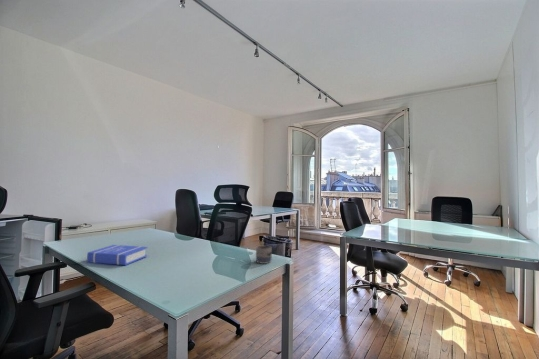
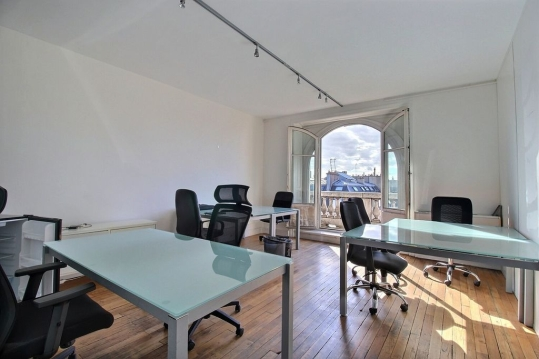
- book [86,244,148,266]
- mug [255,244,273,265]
